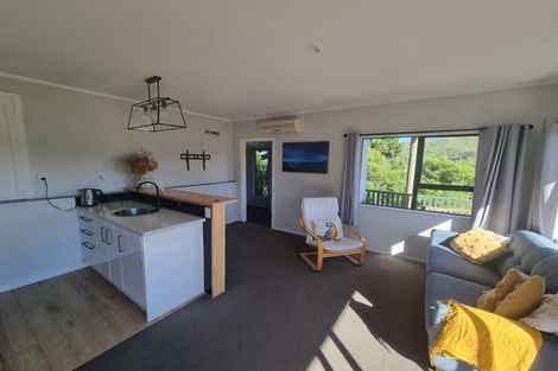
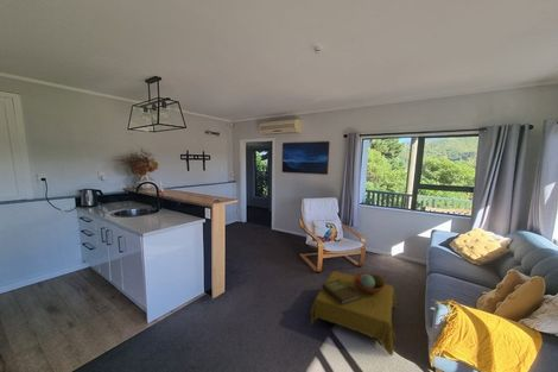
+ side table [310,270,397,357]
